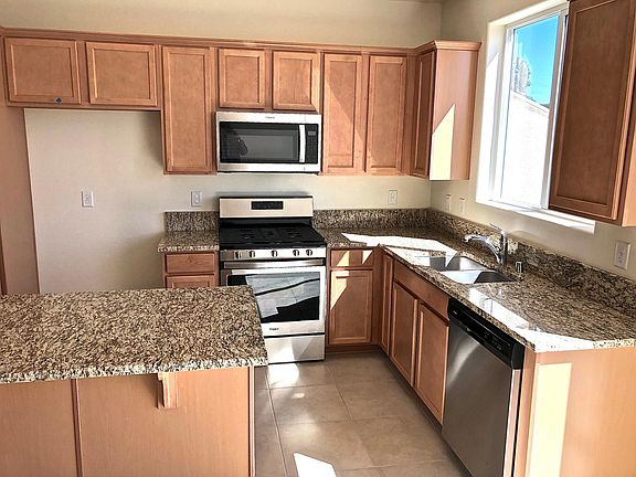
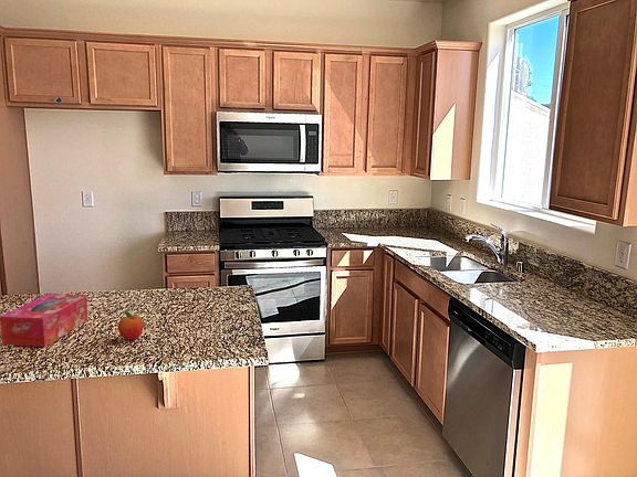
+ fruit [117,311,144,341]
+ tissue box [0,293,88,348]
